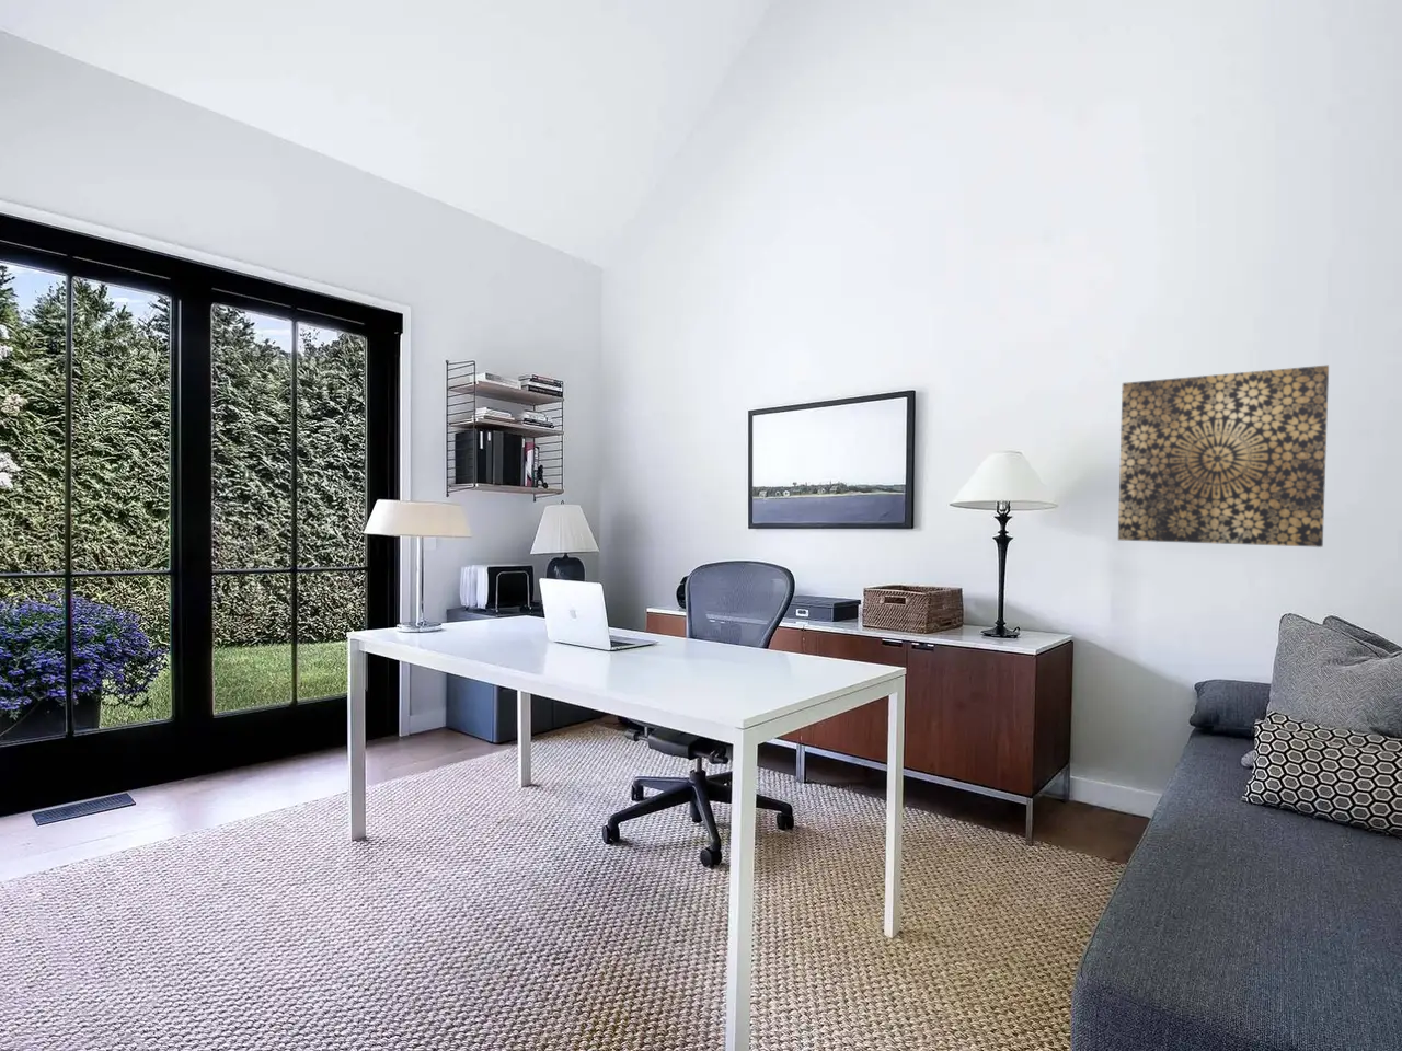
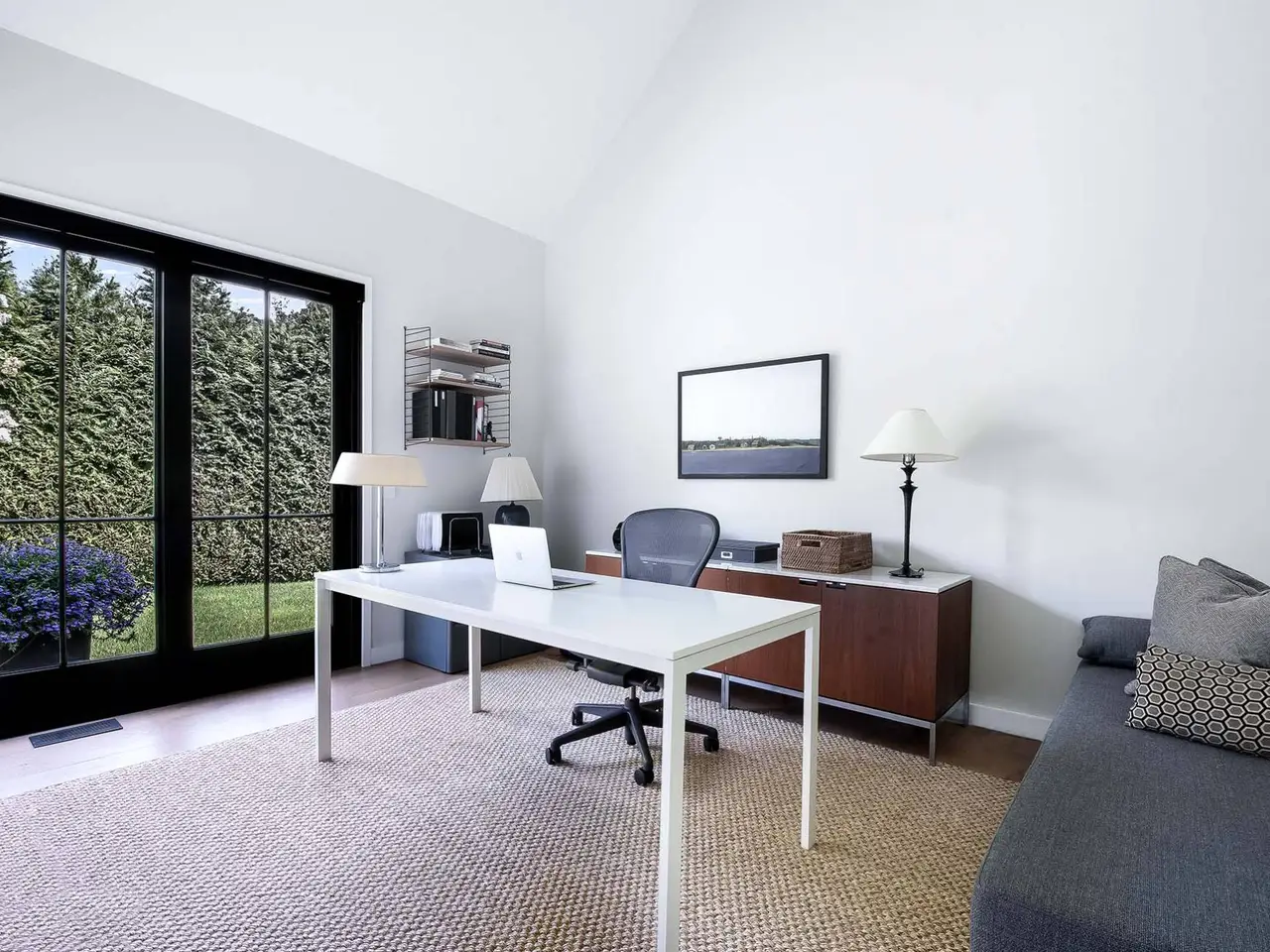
- wall art [1117,364,1330,549]
